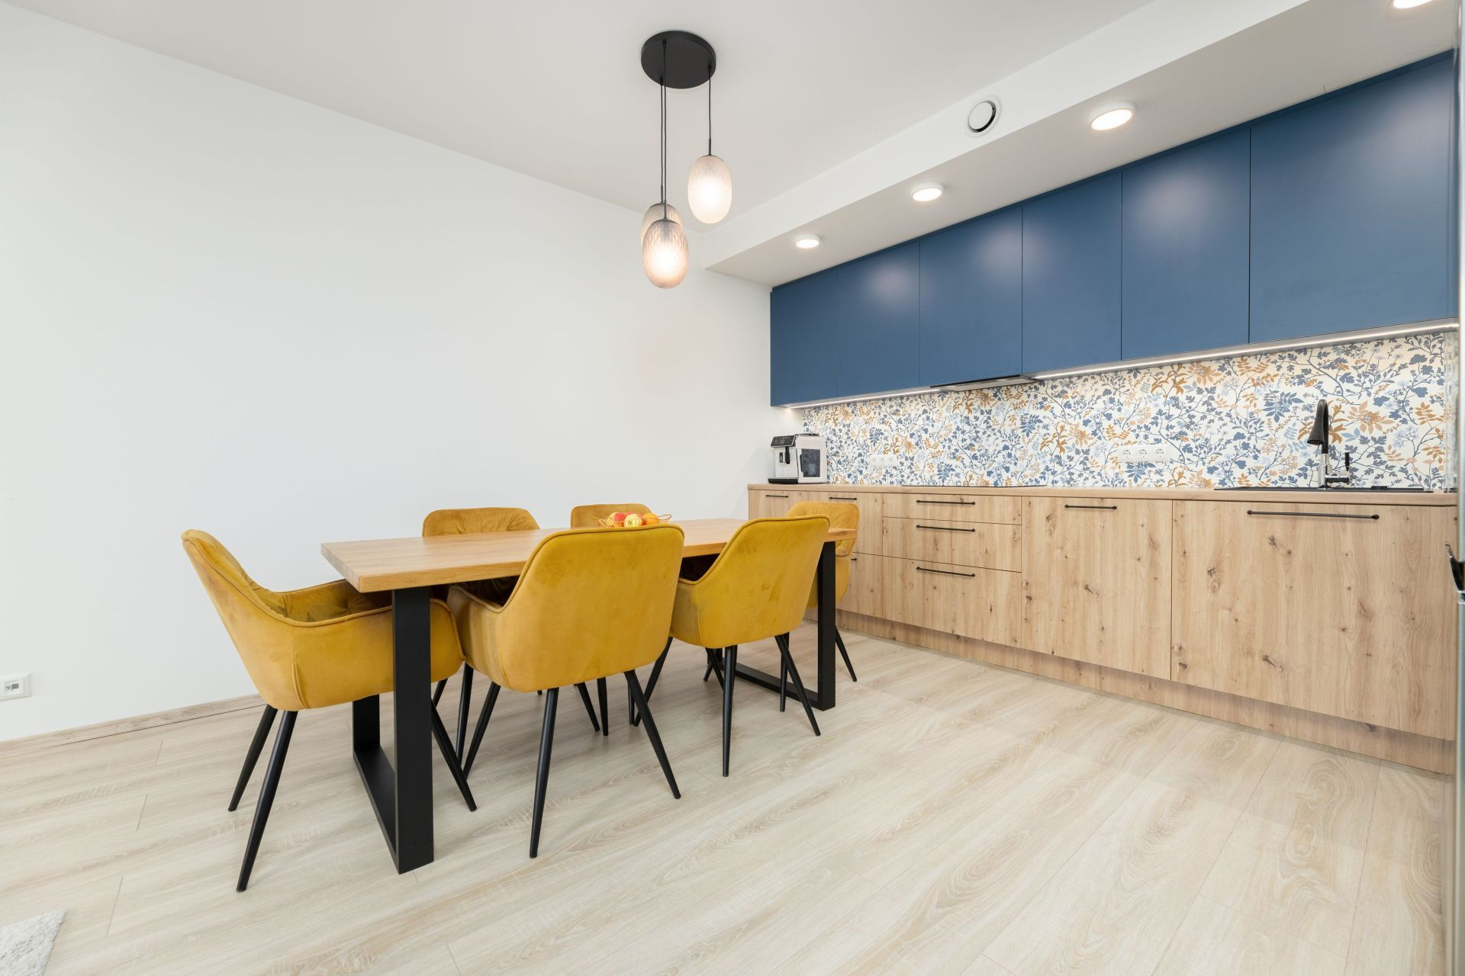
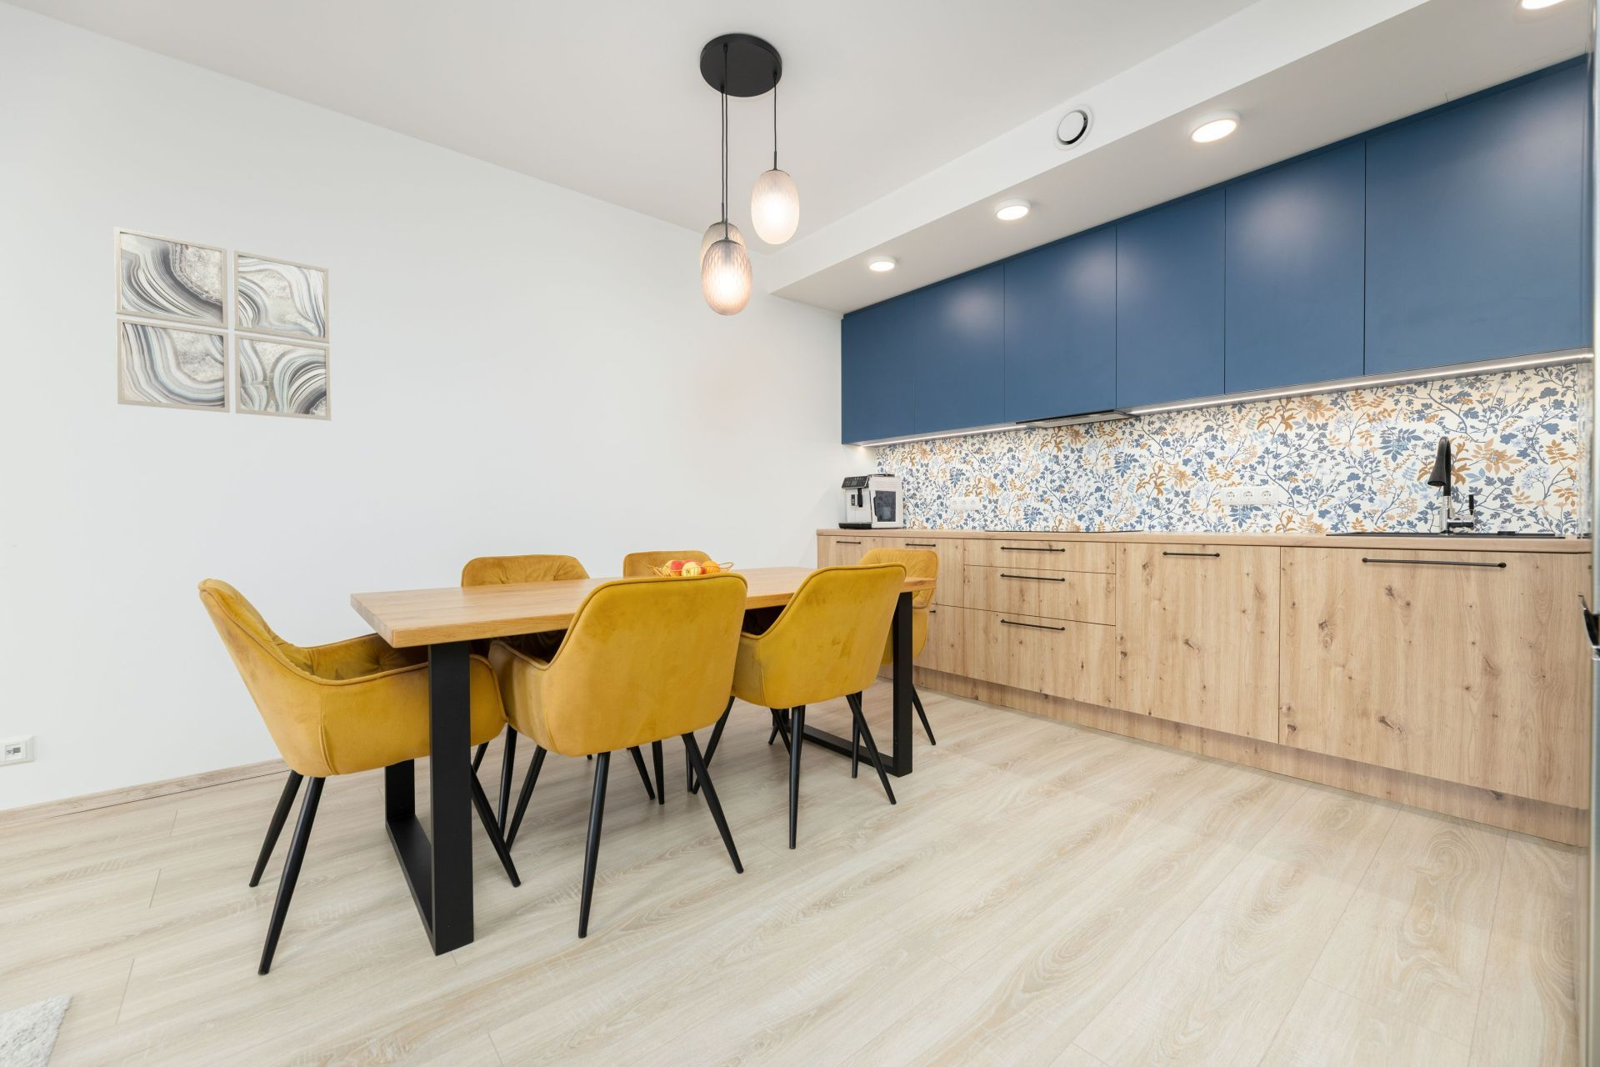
+ wall art [113,226,332,422]
